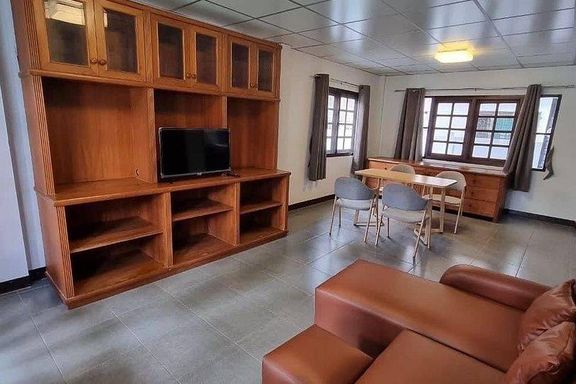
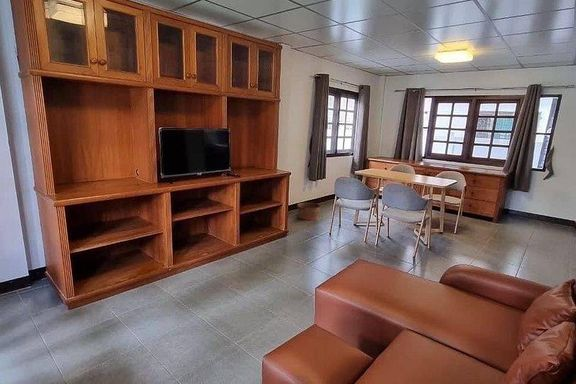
+ basket [296,202,322,221]
